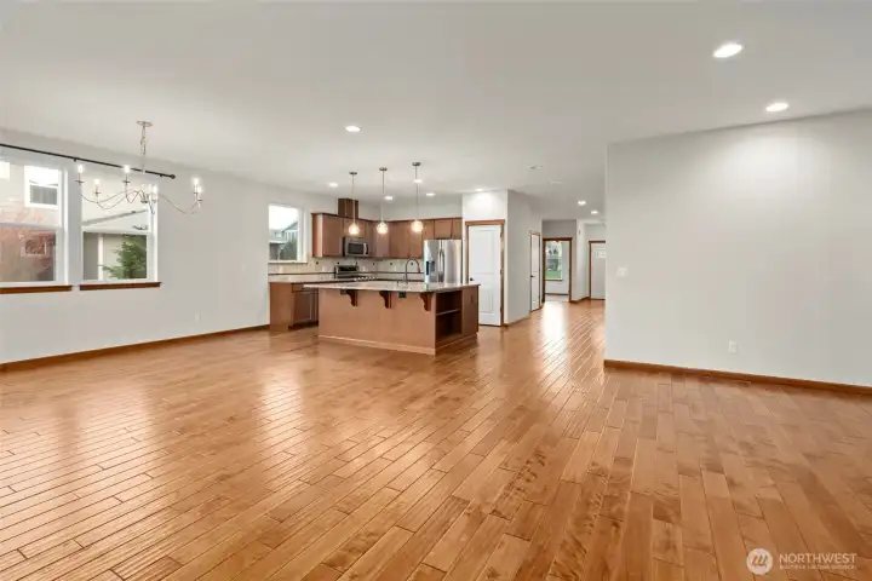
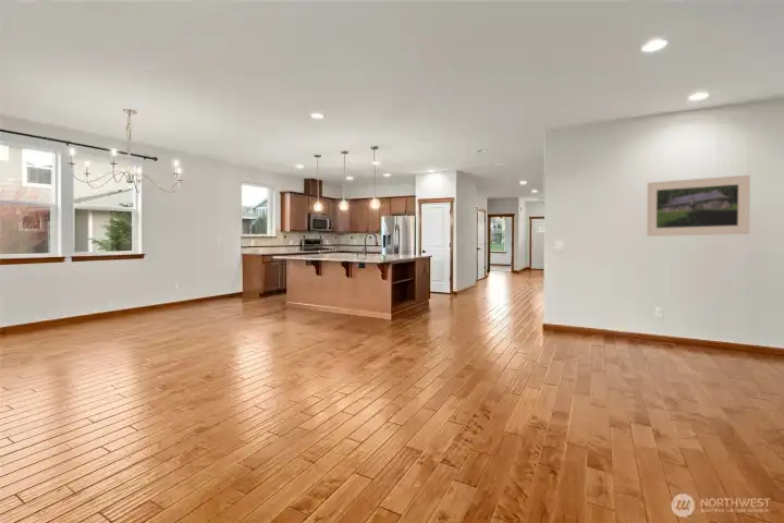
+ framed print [646,174,751,238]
